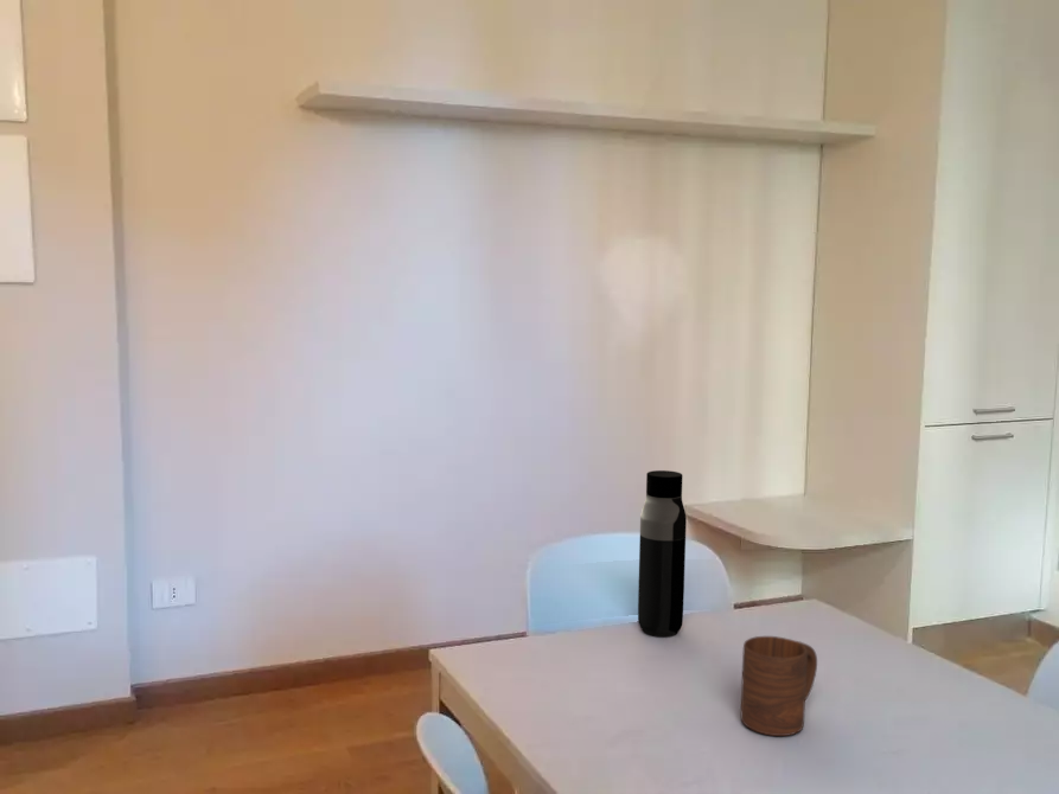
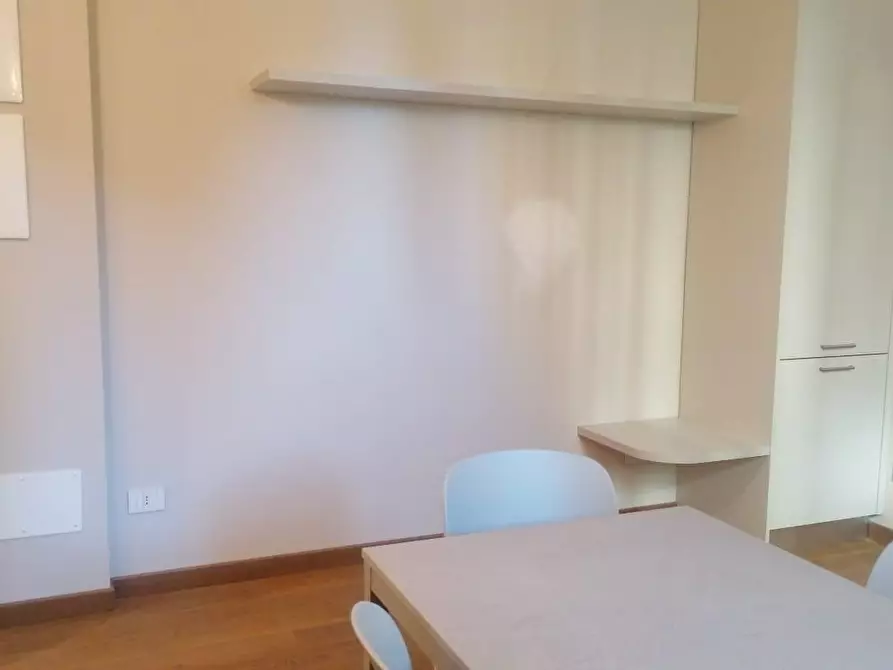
- water bottle [637,469,688,638]
- cup [740,635,818,737]
